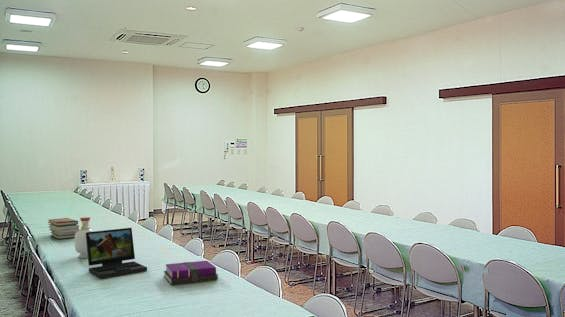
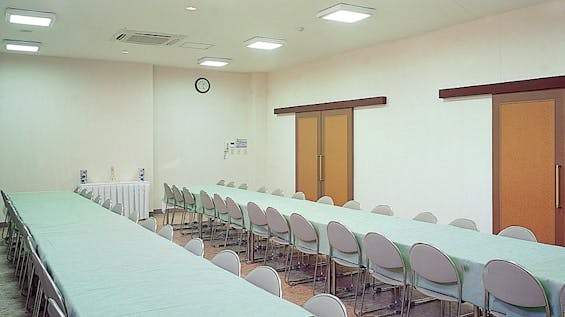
- laptop [86,227,148,279]
- hardback book [163,260,219,286]
- bottle [73,216,95,259]
- book stack [47,217,80,240]
